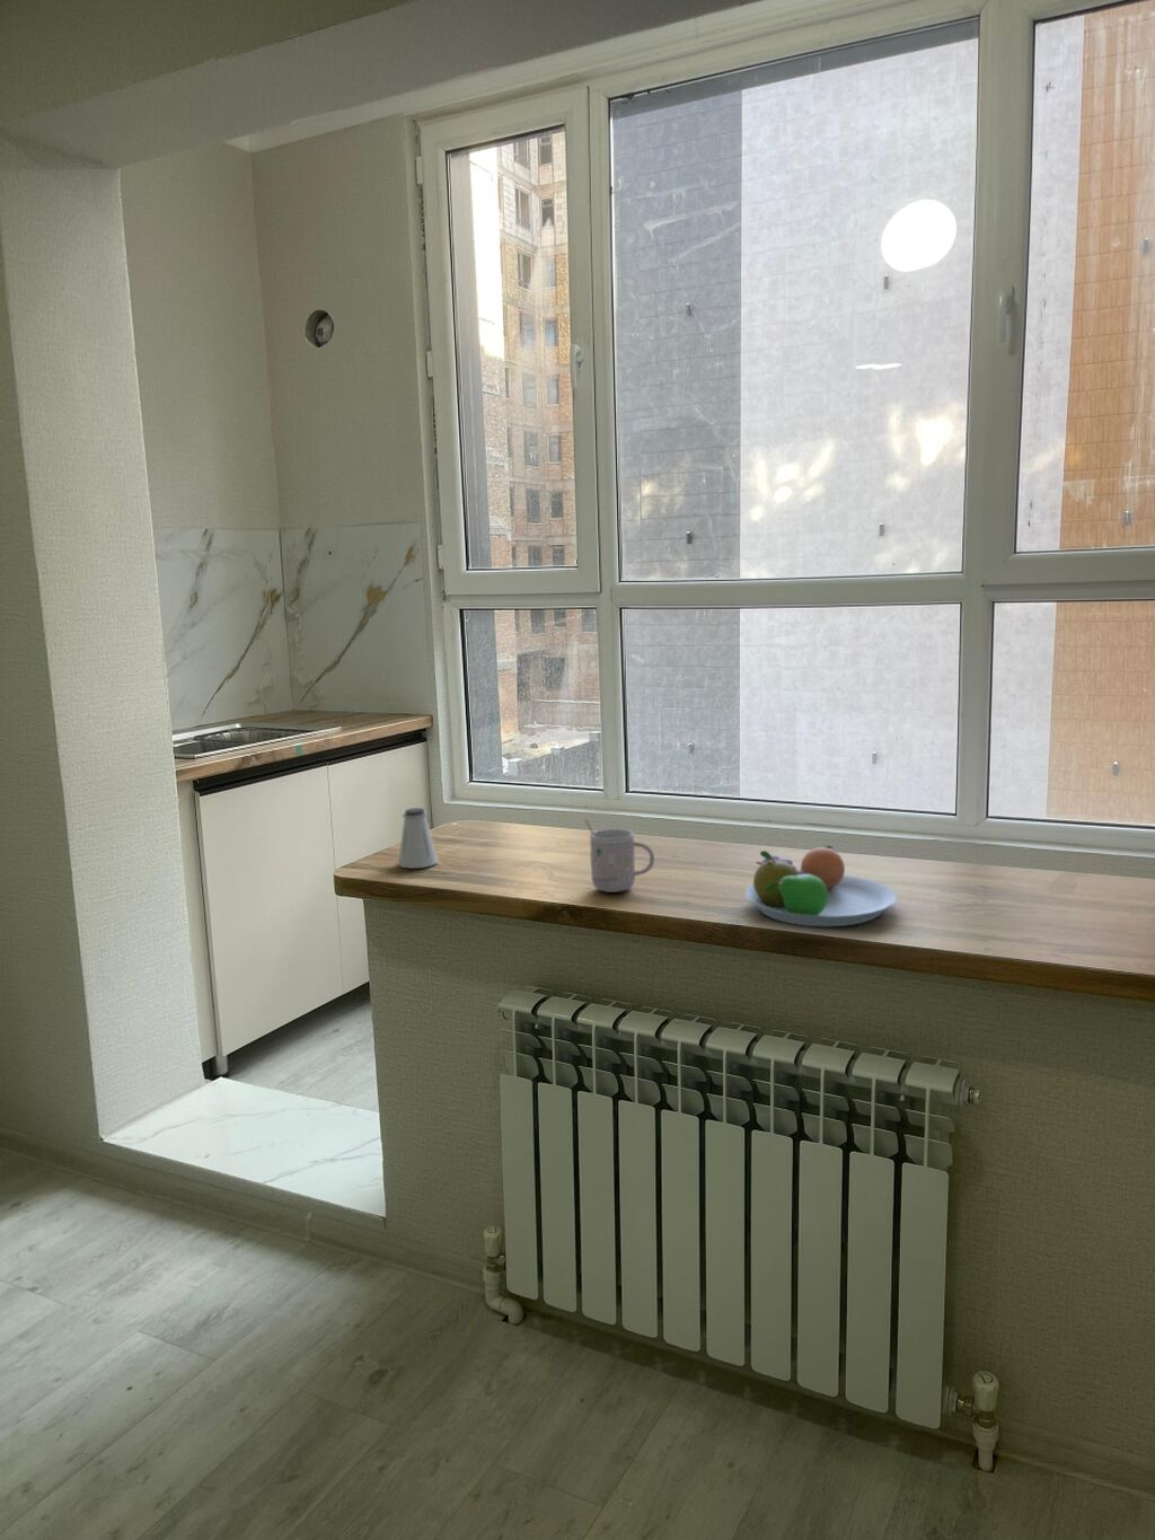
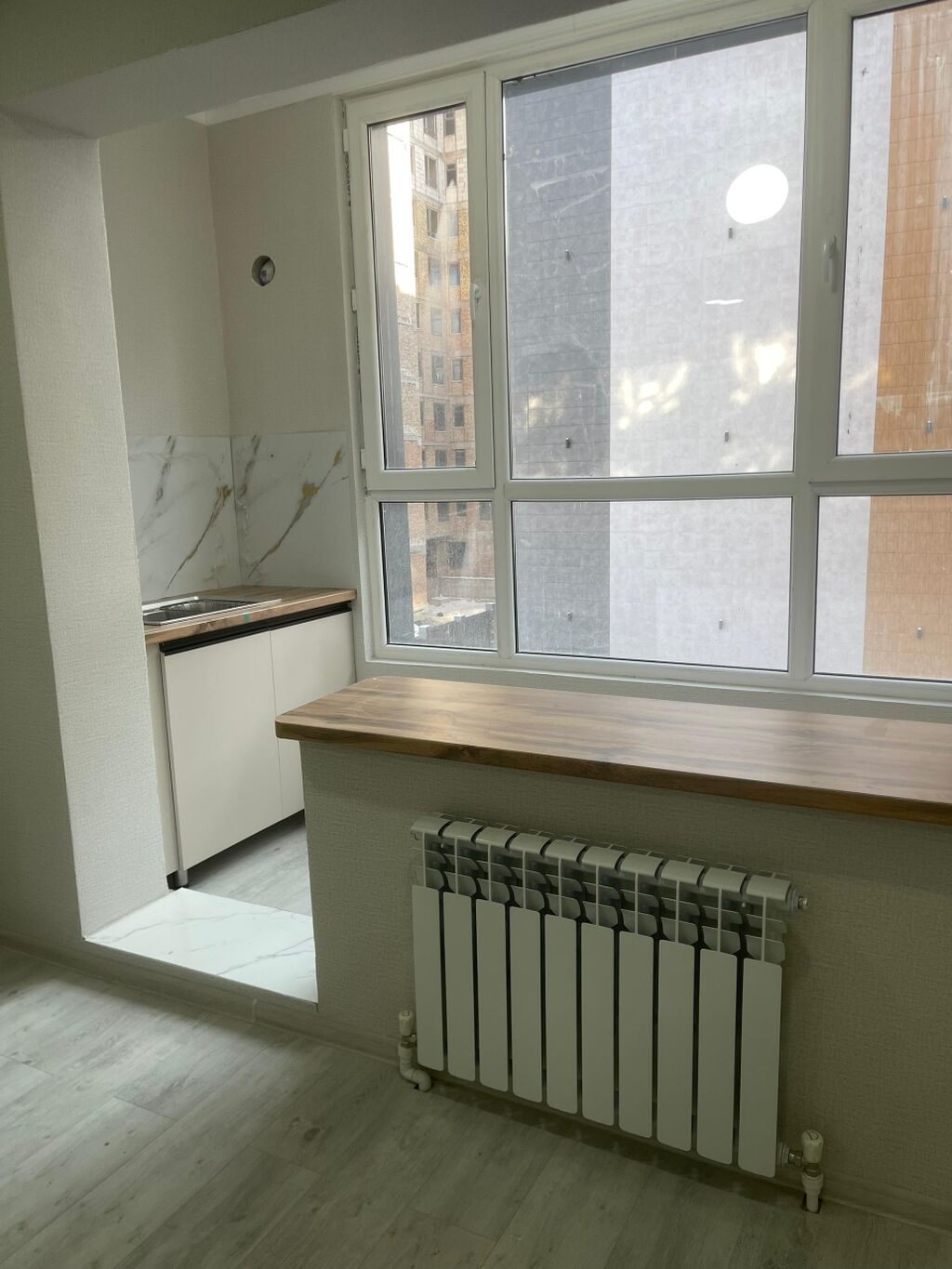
- saltshaker [397,807,439,870]
- mug [585,818,655,893]
- fruit bowl [745,845,898,927]
